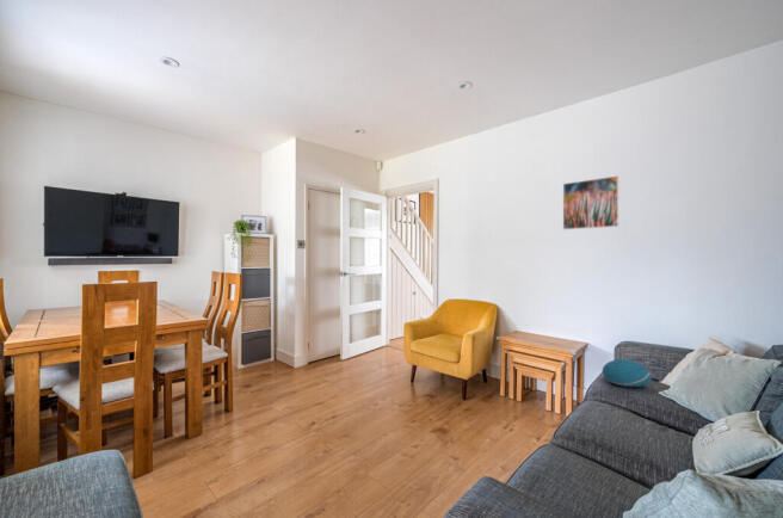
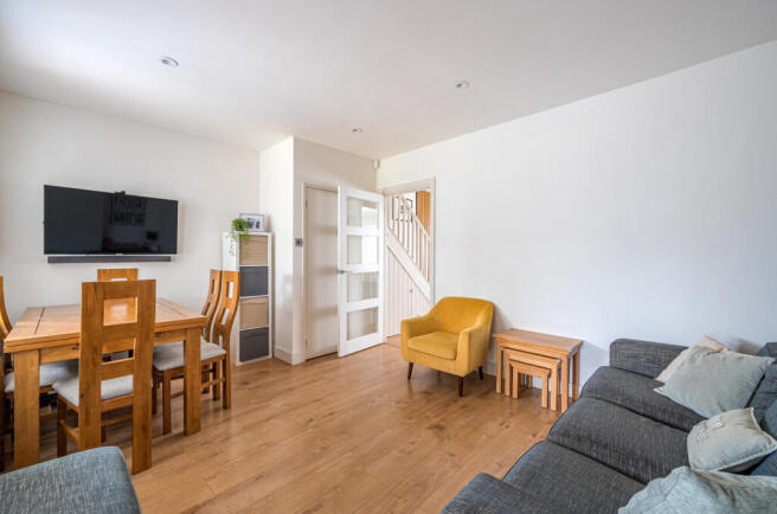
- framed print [562,174,621,230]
- cushion [602,358,653,388]
